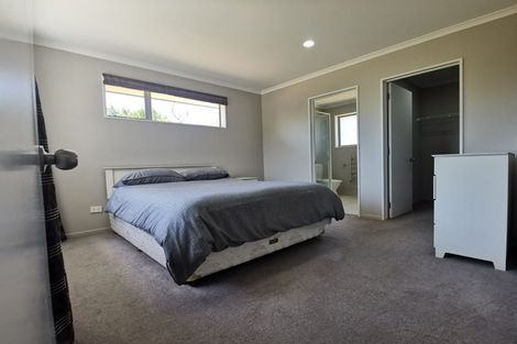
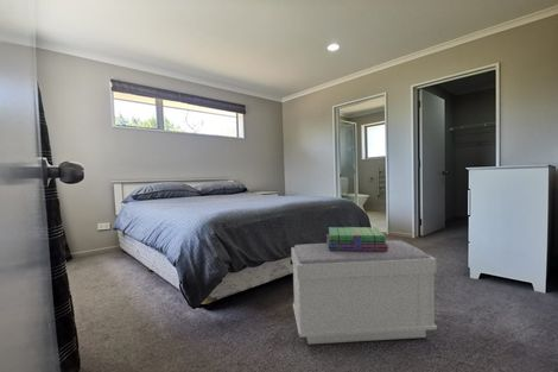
+ stack of books [325,226,388,251]
+ bench [290,239,438,346]
